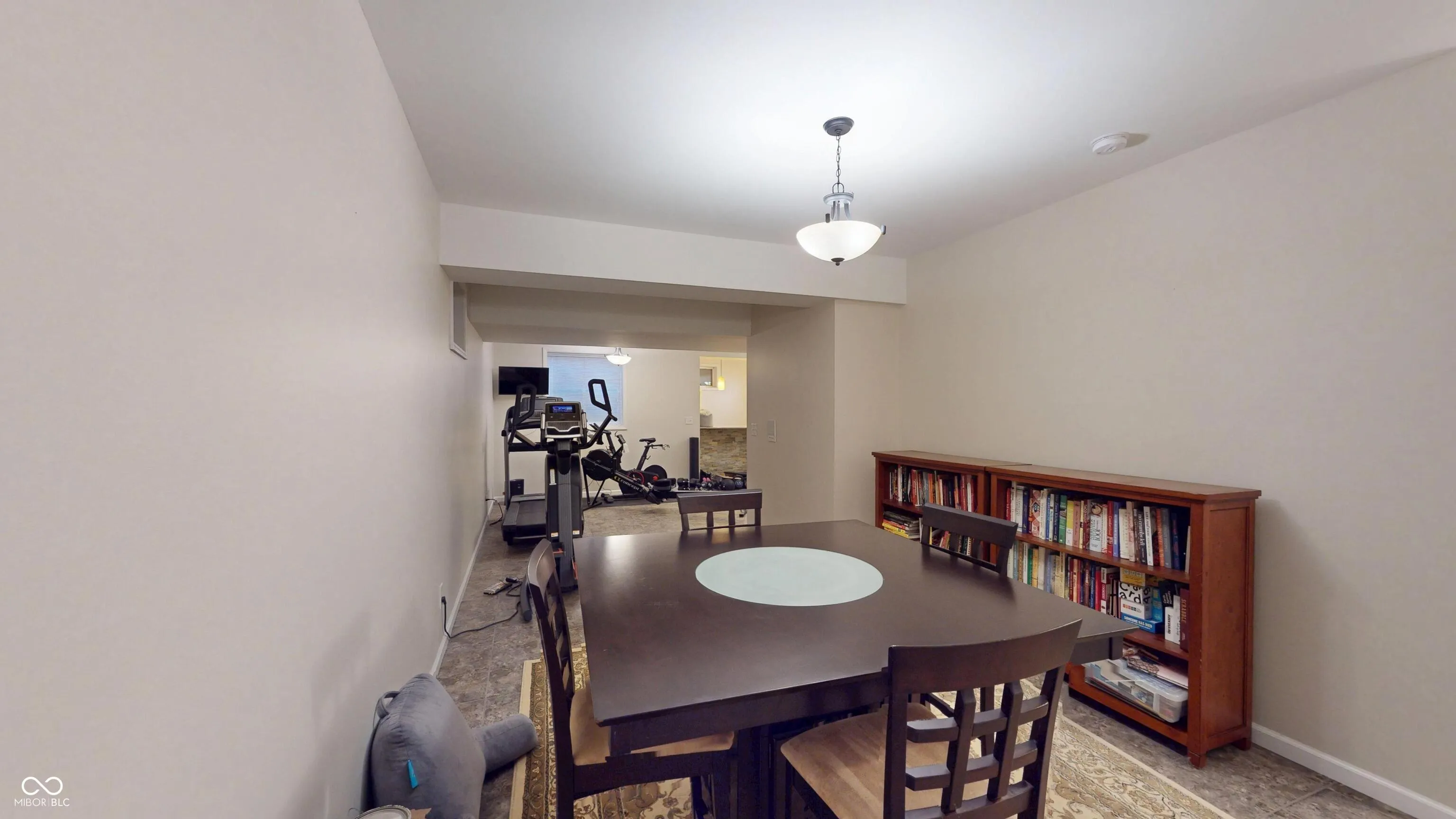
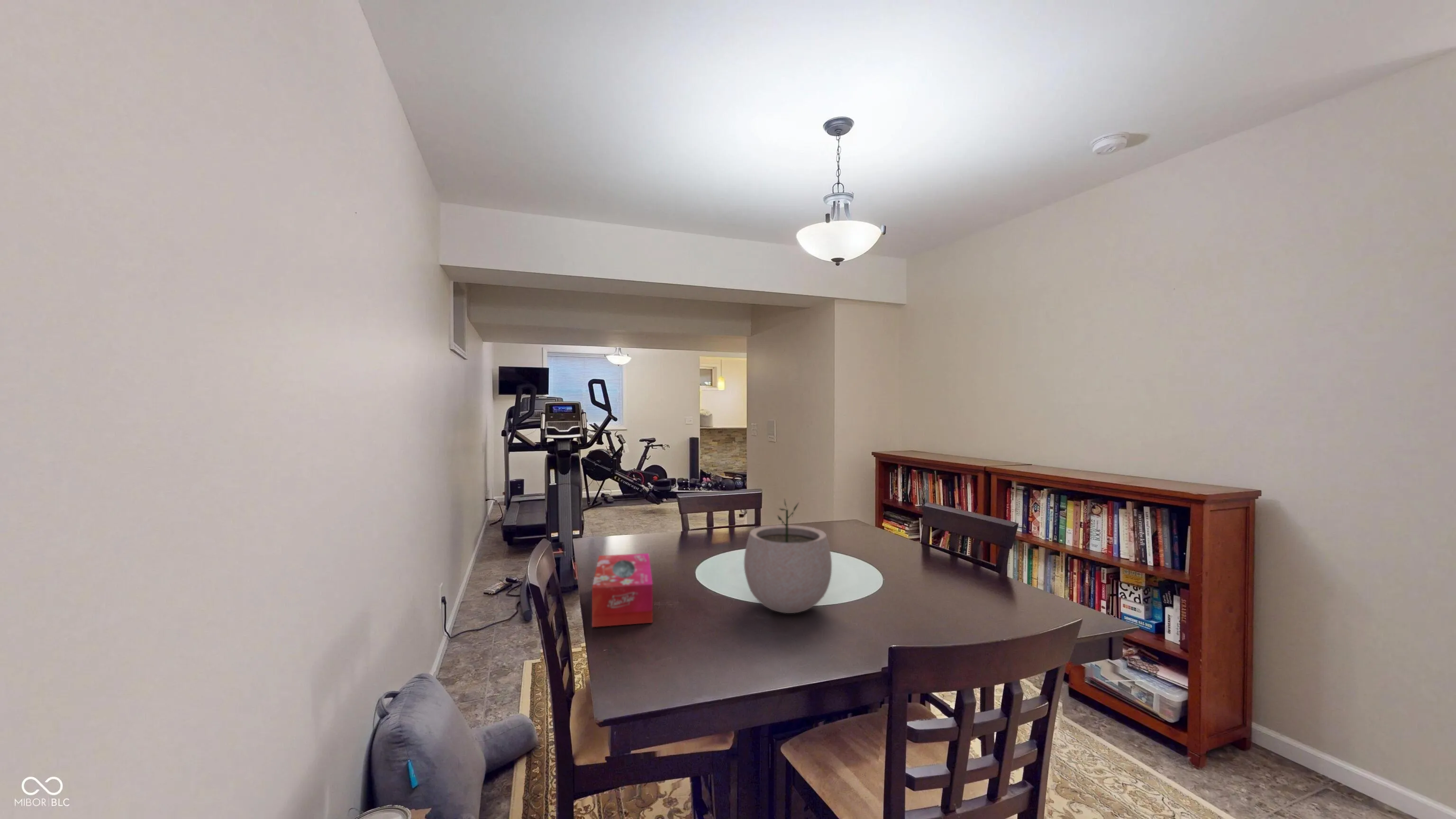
+ plant pot [744,498,832,614]
+ tissue box [592,553,653,628]
